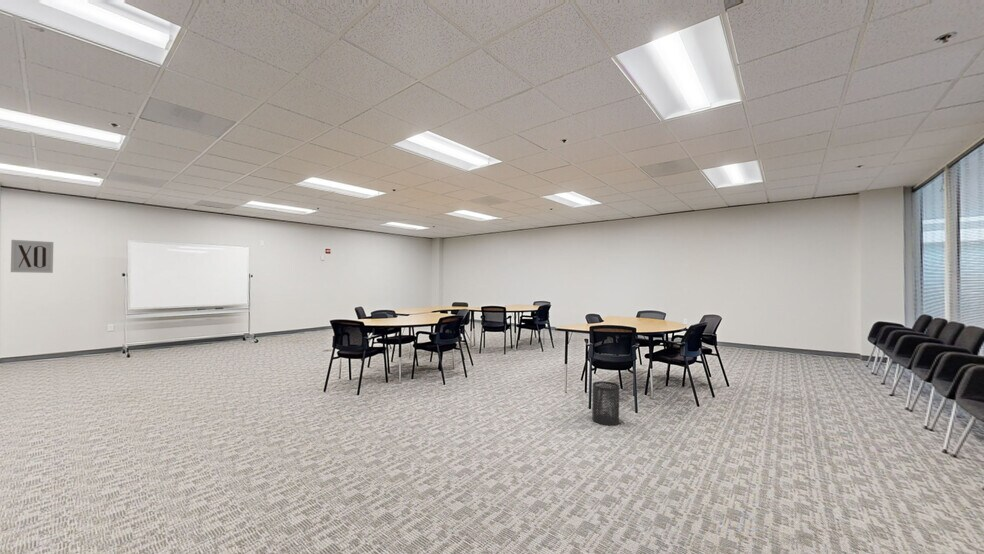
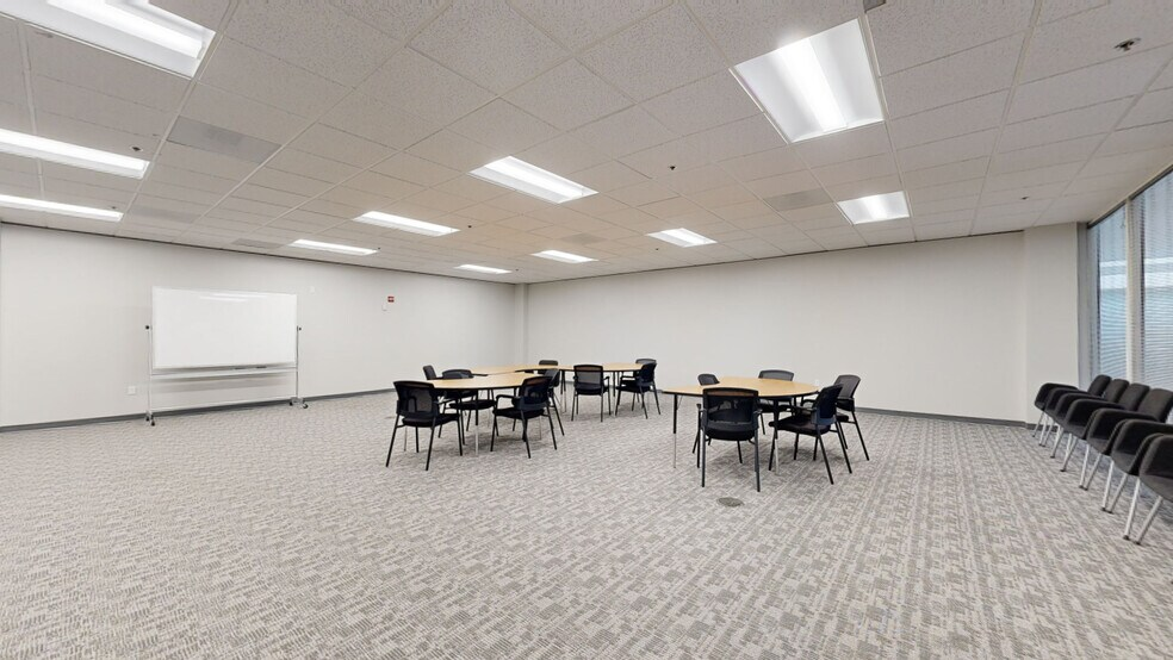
- trash can [591,380,620,426]
- wall art [10,239,54,274]
